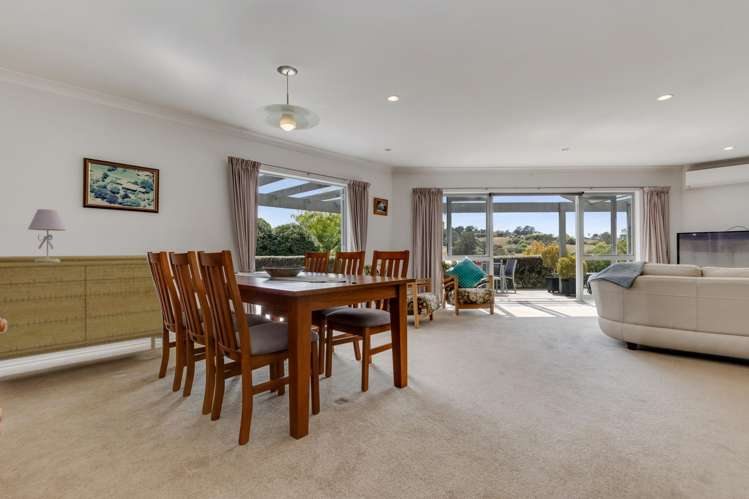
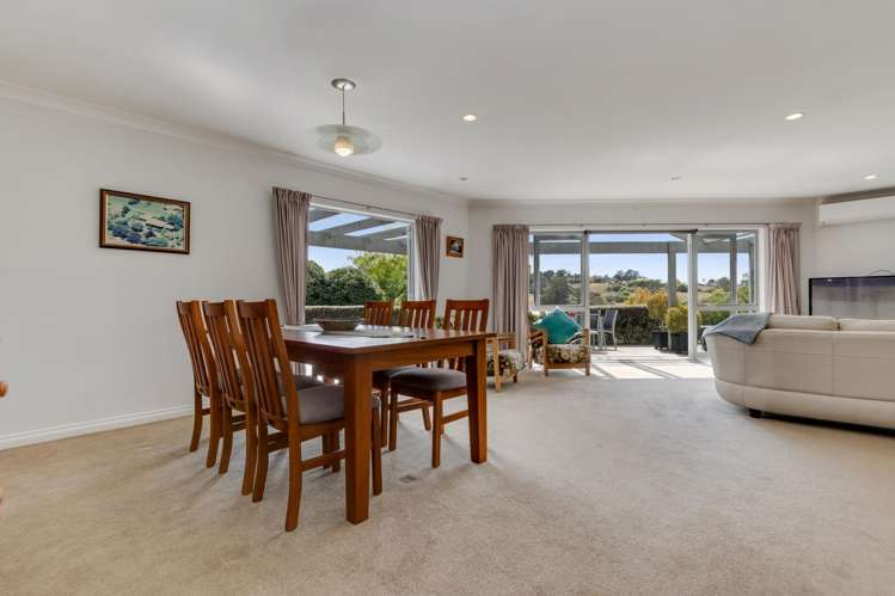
- sideboard [0,254,164,362]
- table lamp [27,208,67,263]
